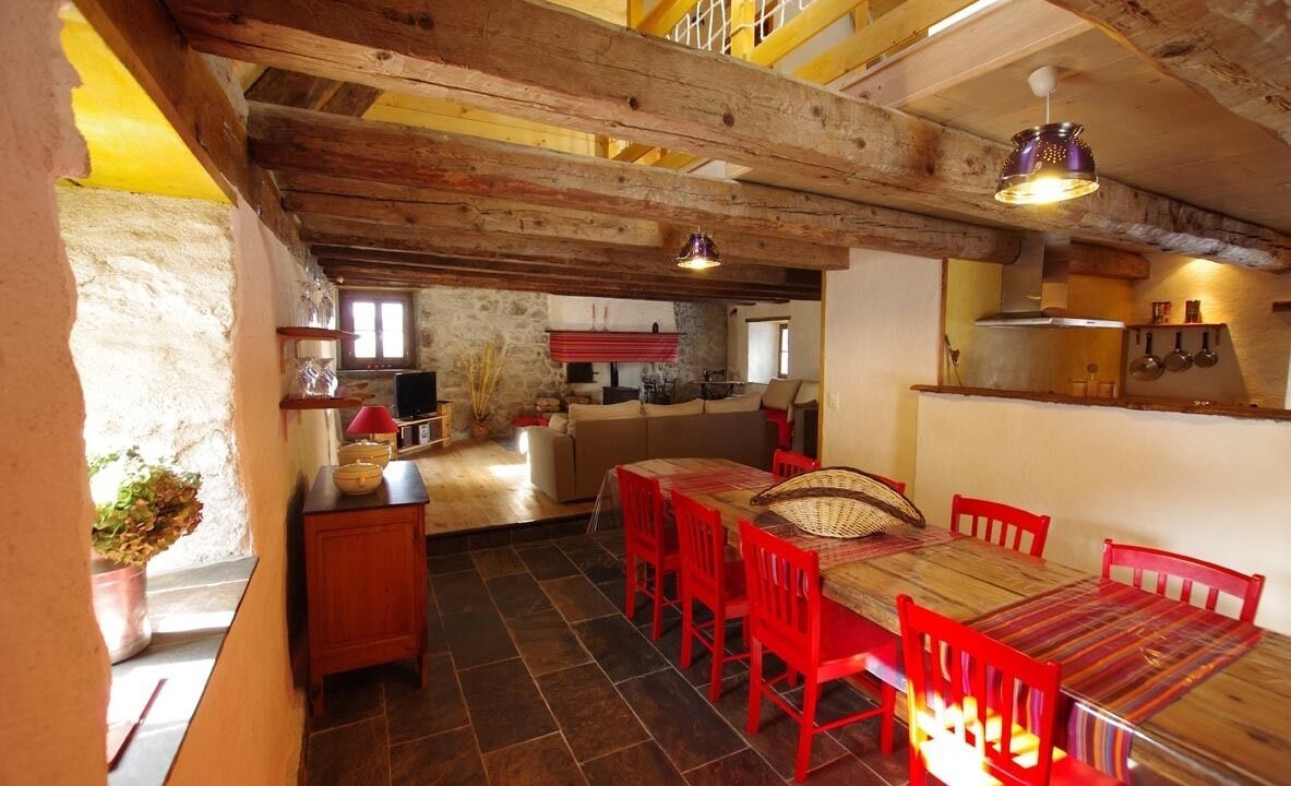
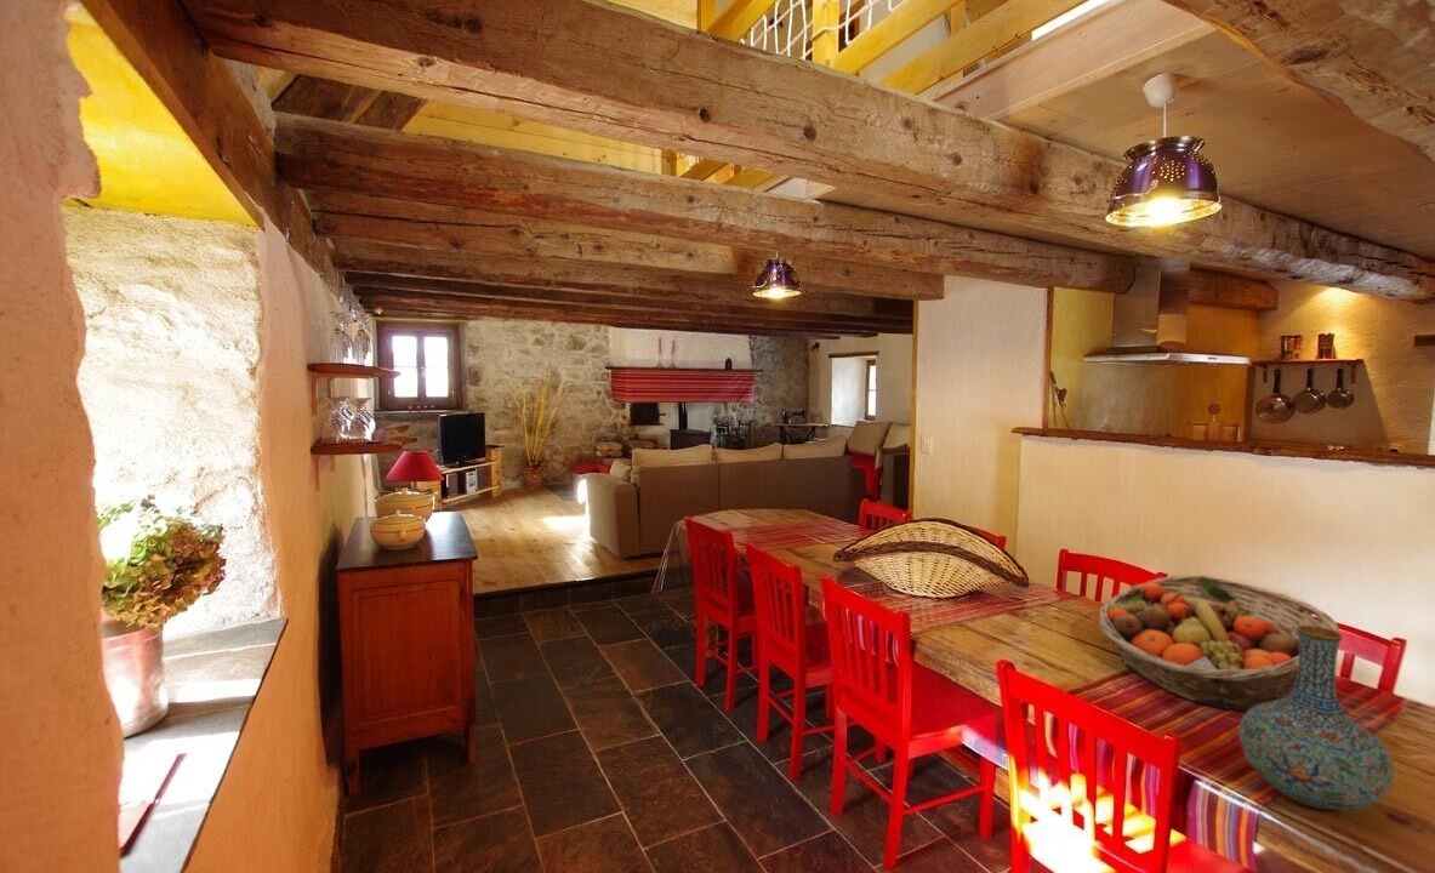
+ fruit basket [1097,574,1340,712]
+ vase [1237,626,1395,811]
